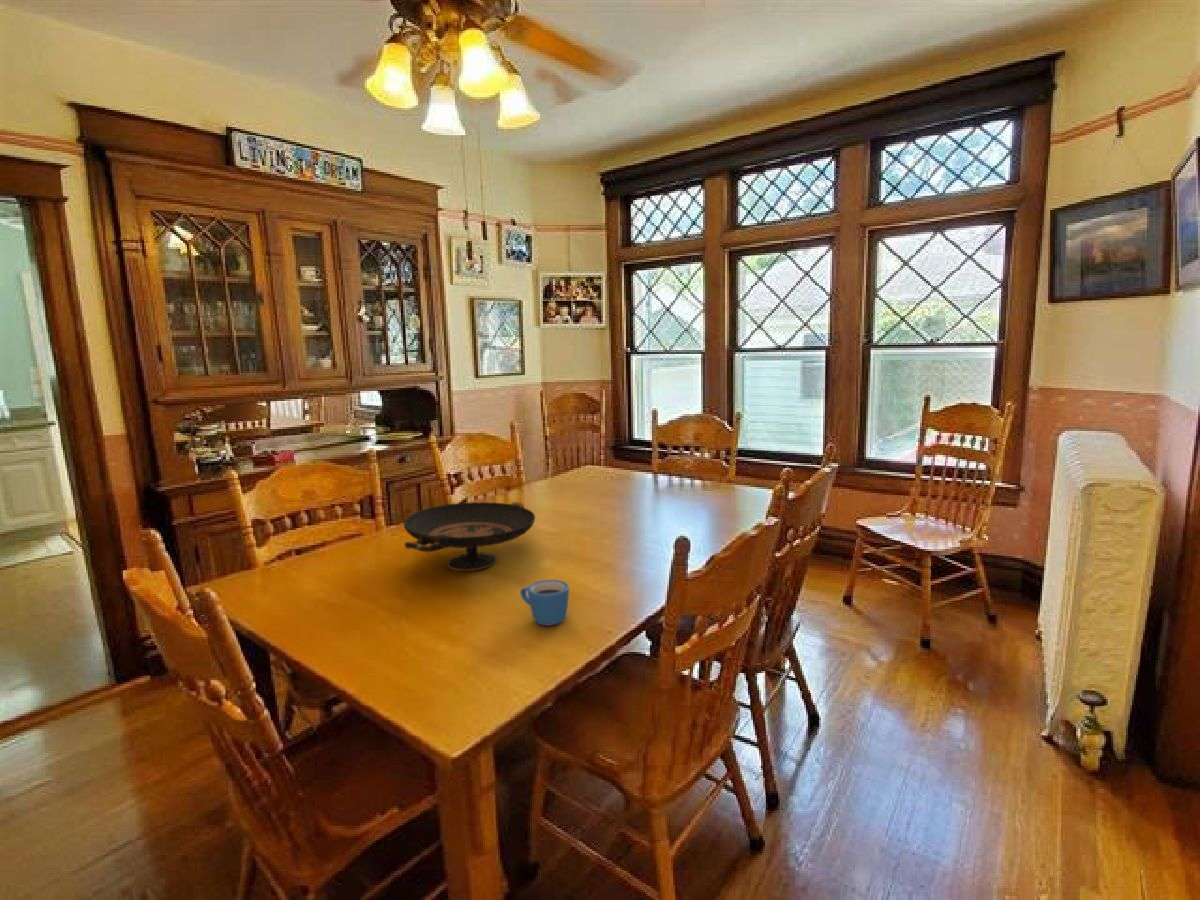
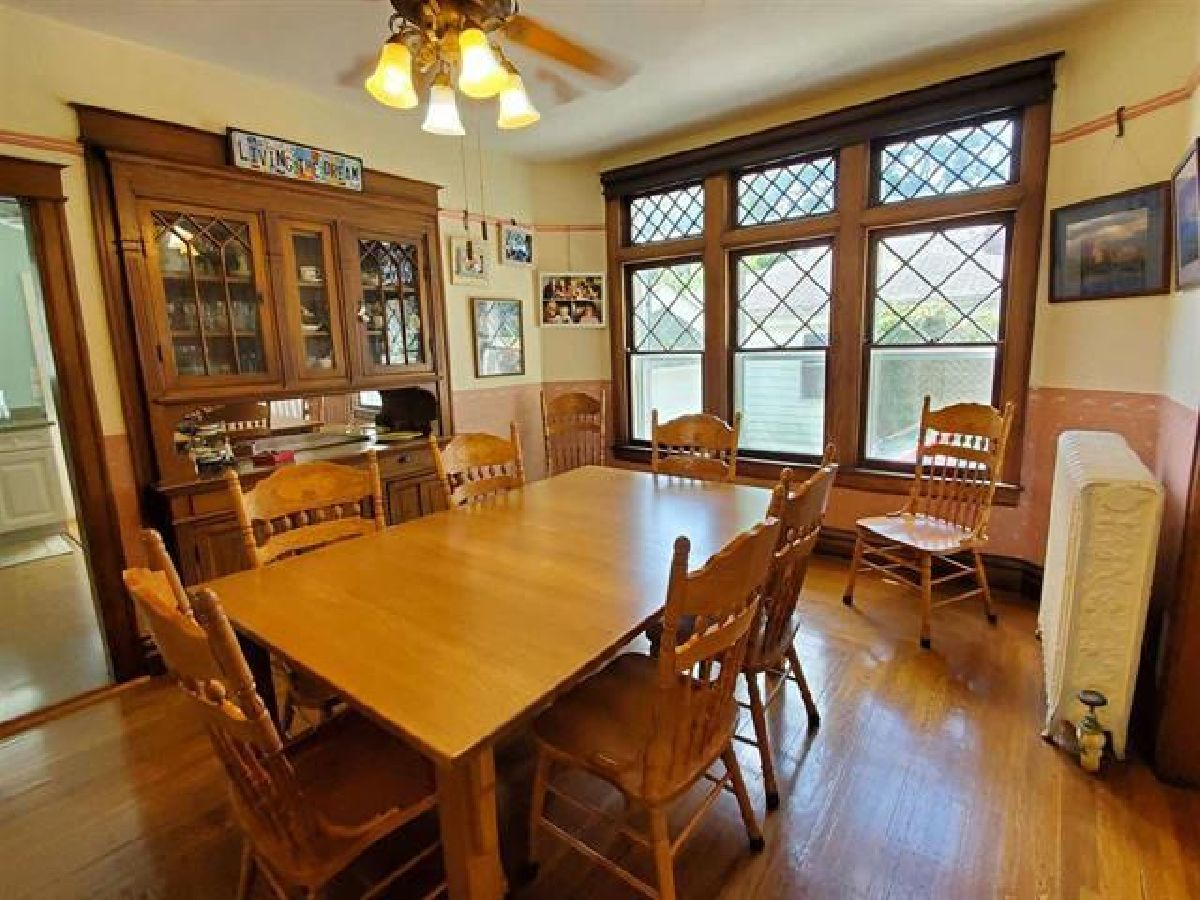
- mug [519,579,570,626]
- decorative bowl [403,501,536,573]
